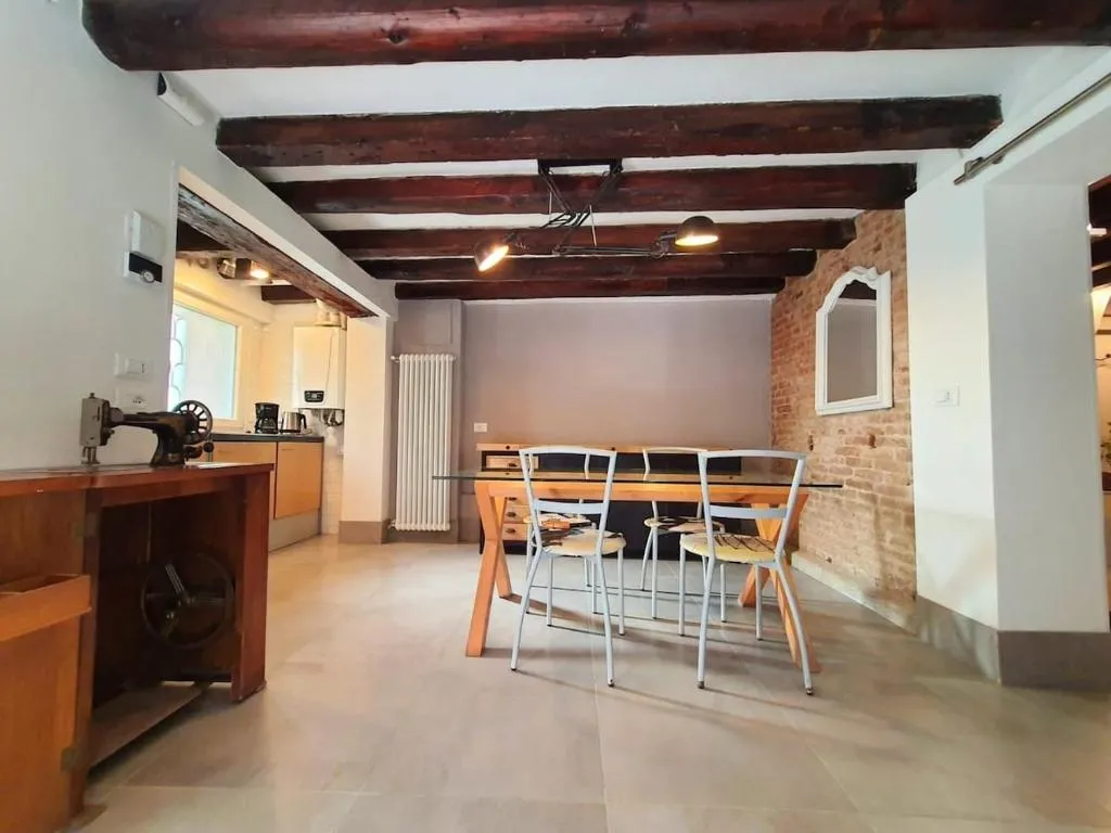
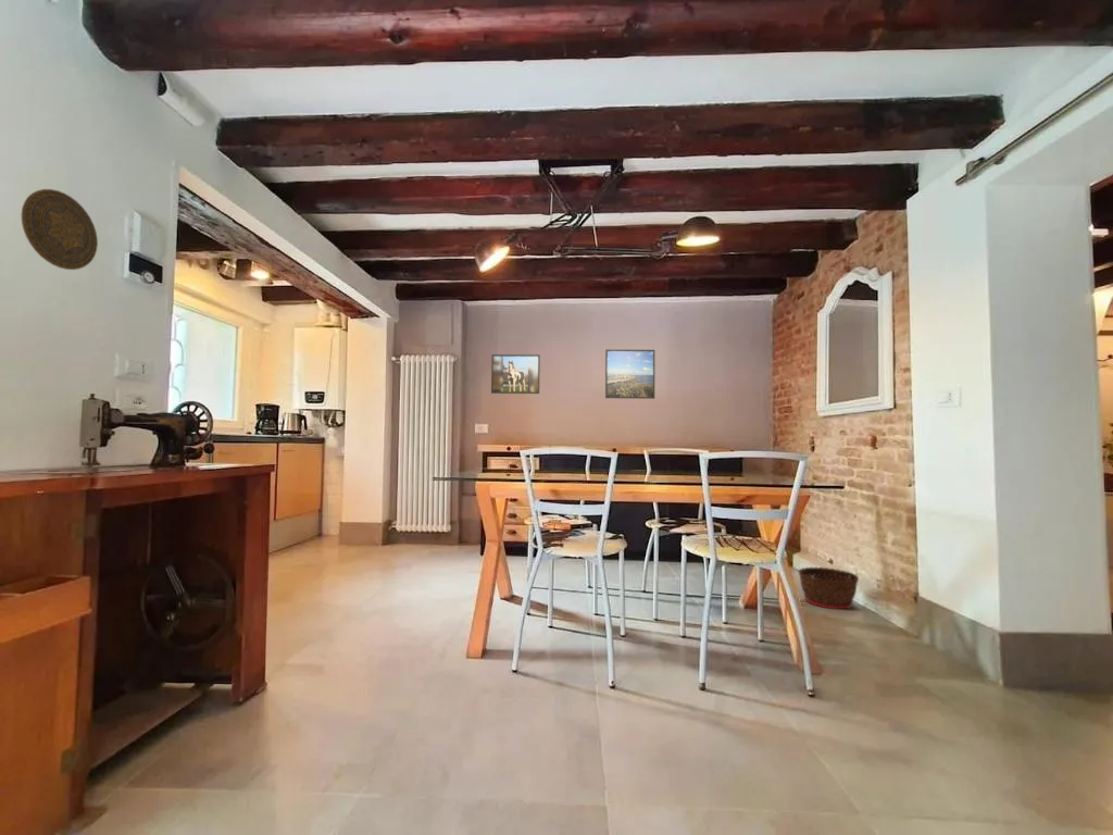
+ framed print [604,349,655,400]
+ decorative plate [21,188,99,271]
+ basket [798,566,860,610]
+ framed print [490,353,541,395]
